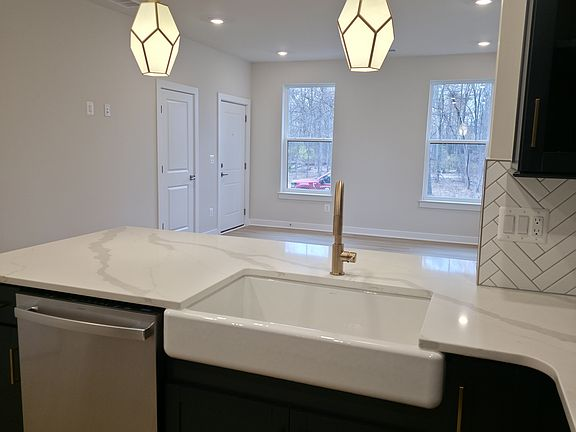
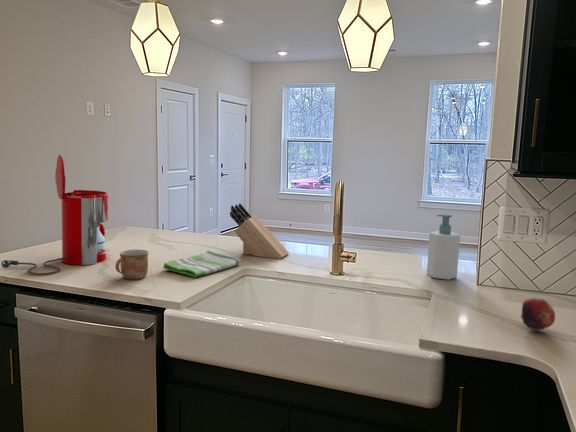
+ dish towel [162,250,241,278]
+ mug [115,249,149,280]
+ fruit [520,297,556,331]
+ coffee maker [0,154,109,276]
+ soap bottle [426,213,461,281]
+ knife block [229,202,290,260]
